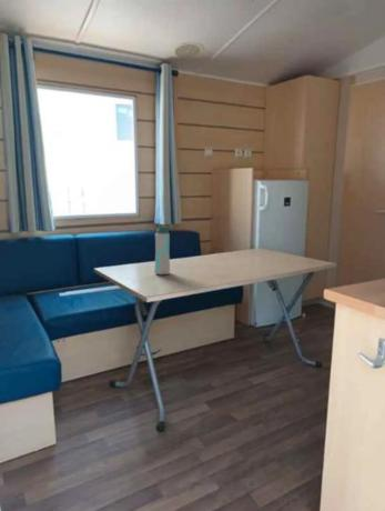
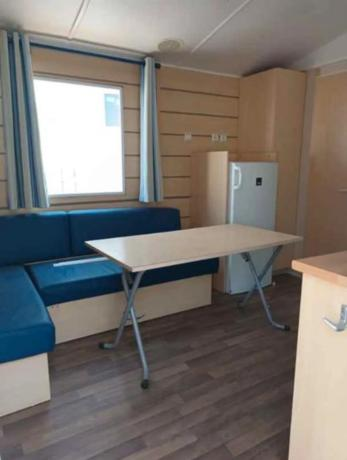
- water bottle [153,224,173,275]
